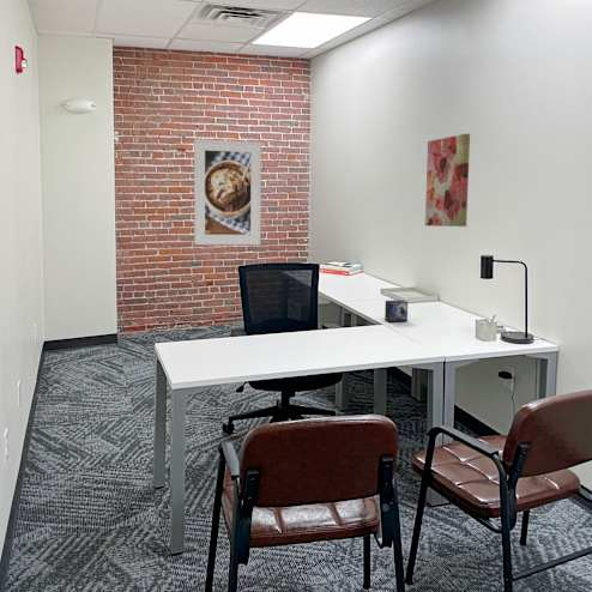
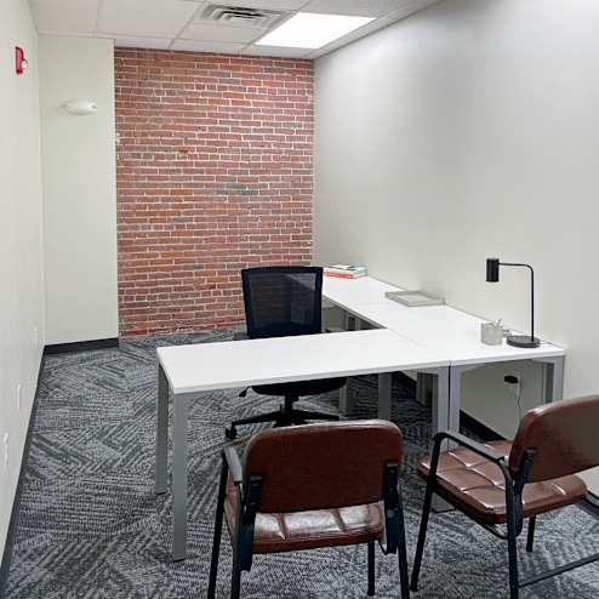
- wall art [424,133,471,228]
- small box [383,300,409,322]
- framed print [193,138,262,246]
